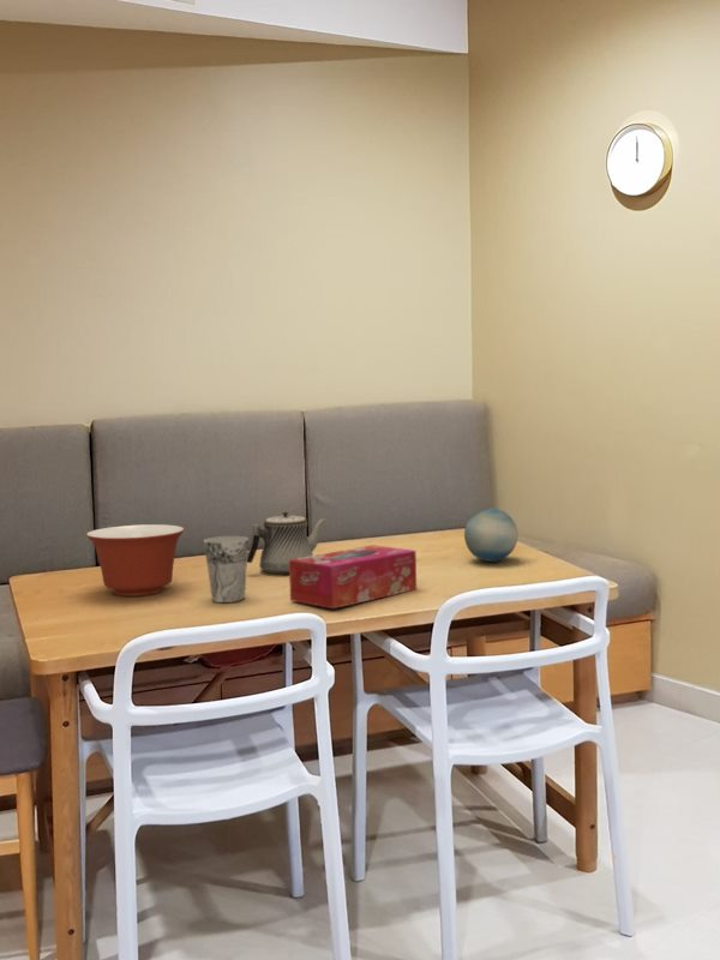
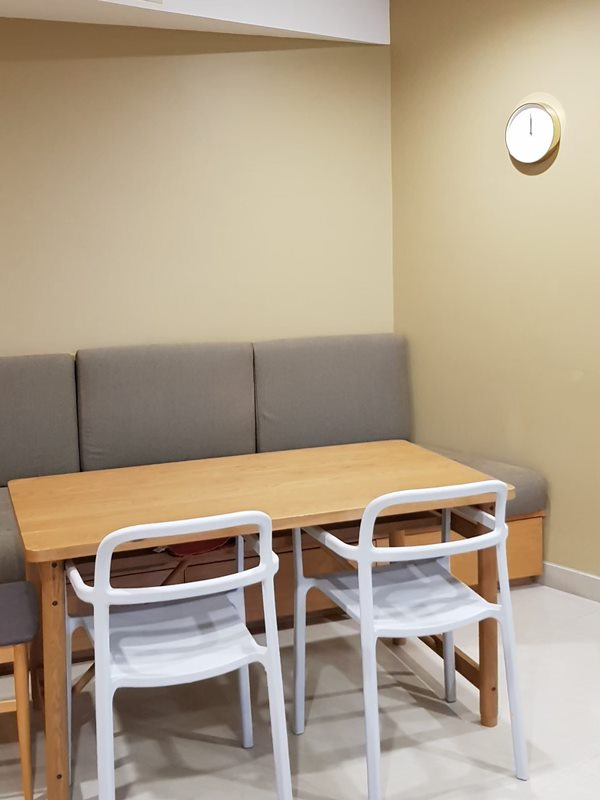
- decorative ball [463,508,520,563]
- cup [203,535,250,604]
- tissue box [288,544,418,610]
- teapot [247,511,329,575]
- mixing bowl [85,523,186,598]
